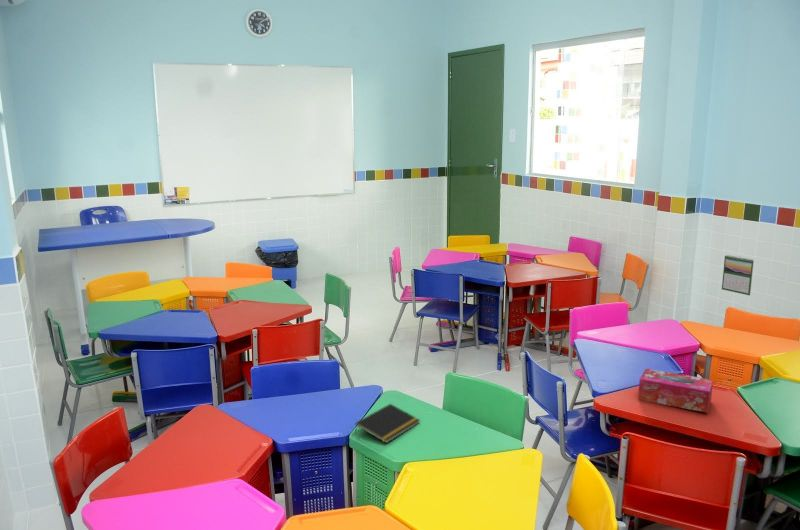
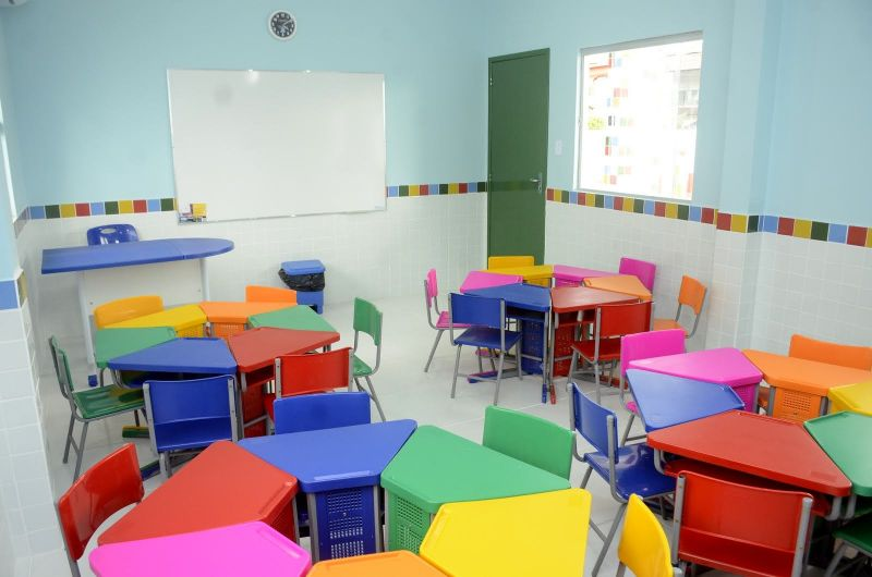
- tissue box [637,368,714,414]
- calendar [721,254,755,296]
- notepad [354,403,421,444]
